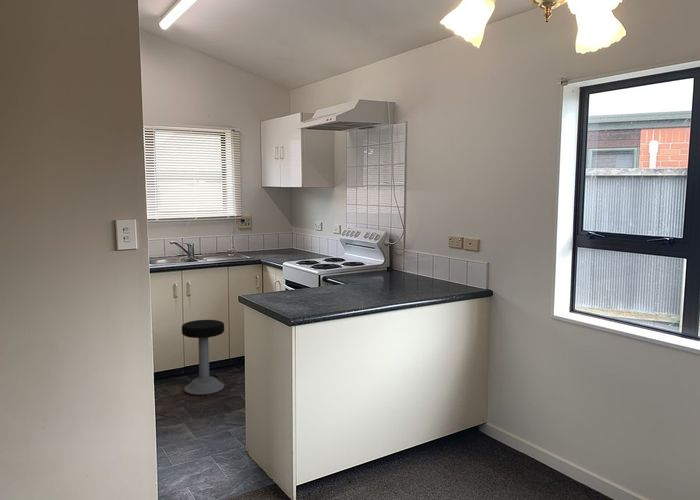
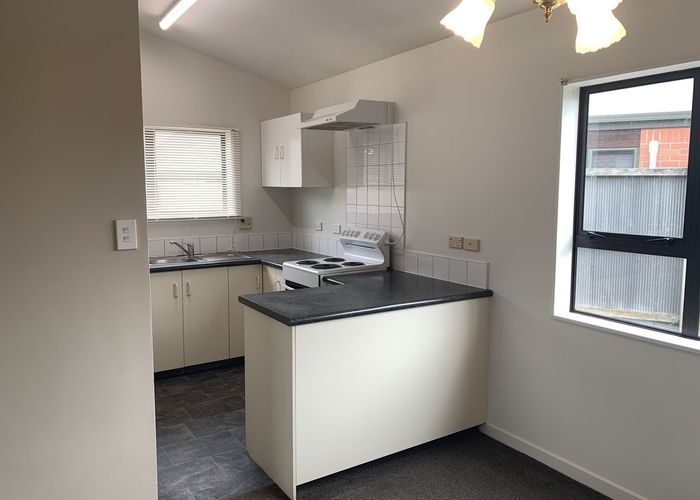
- stool [181,319,225,396]
